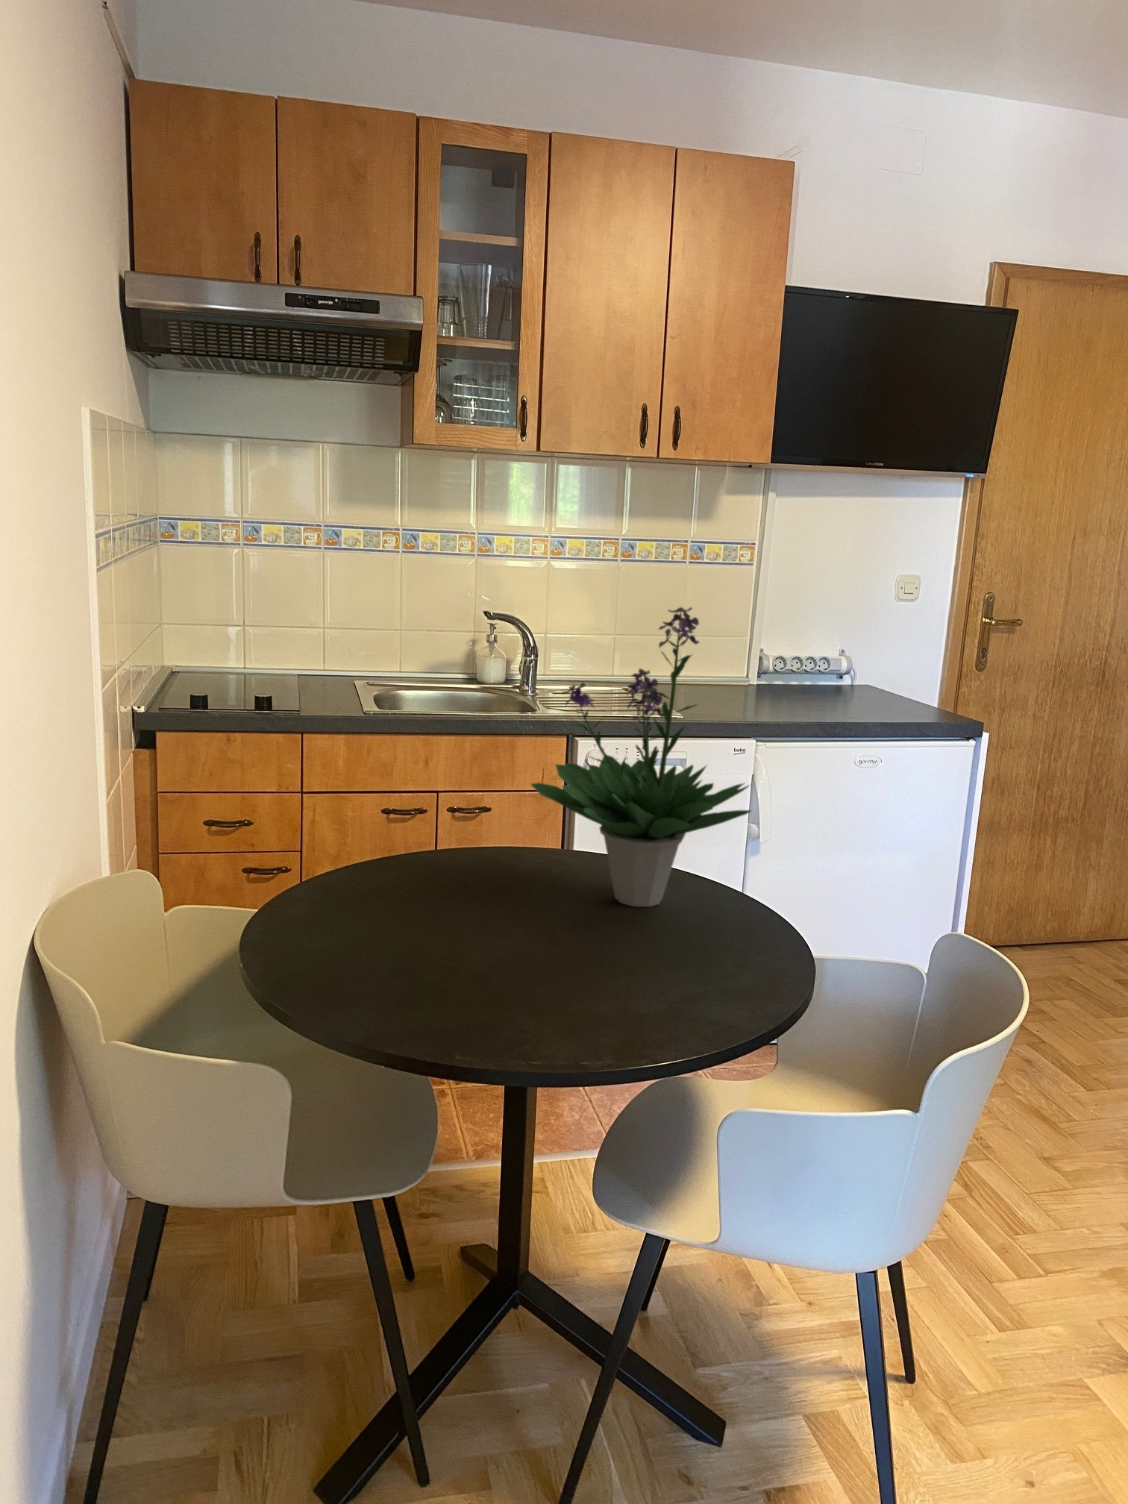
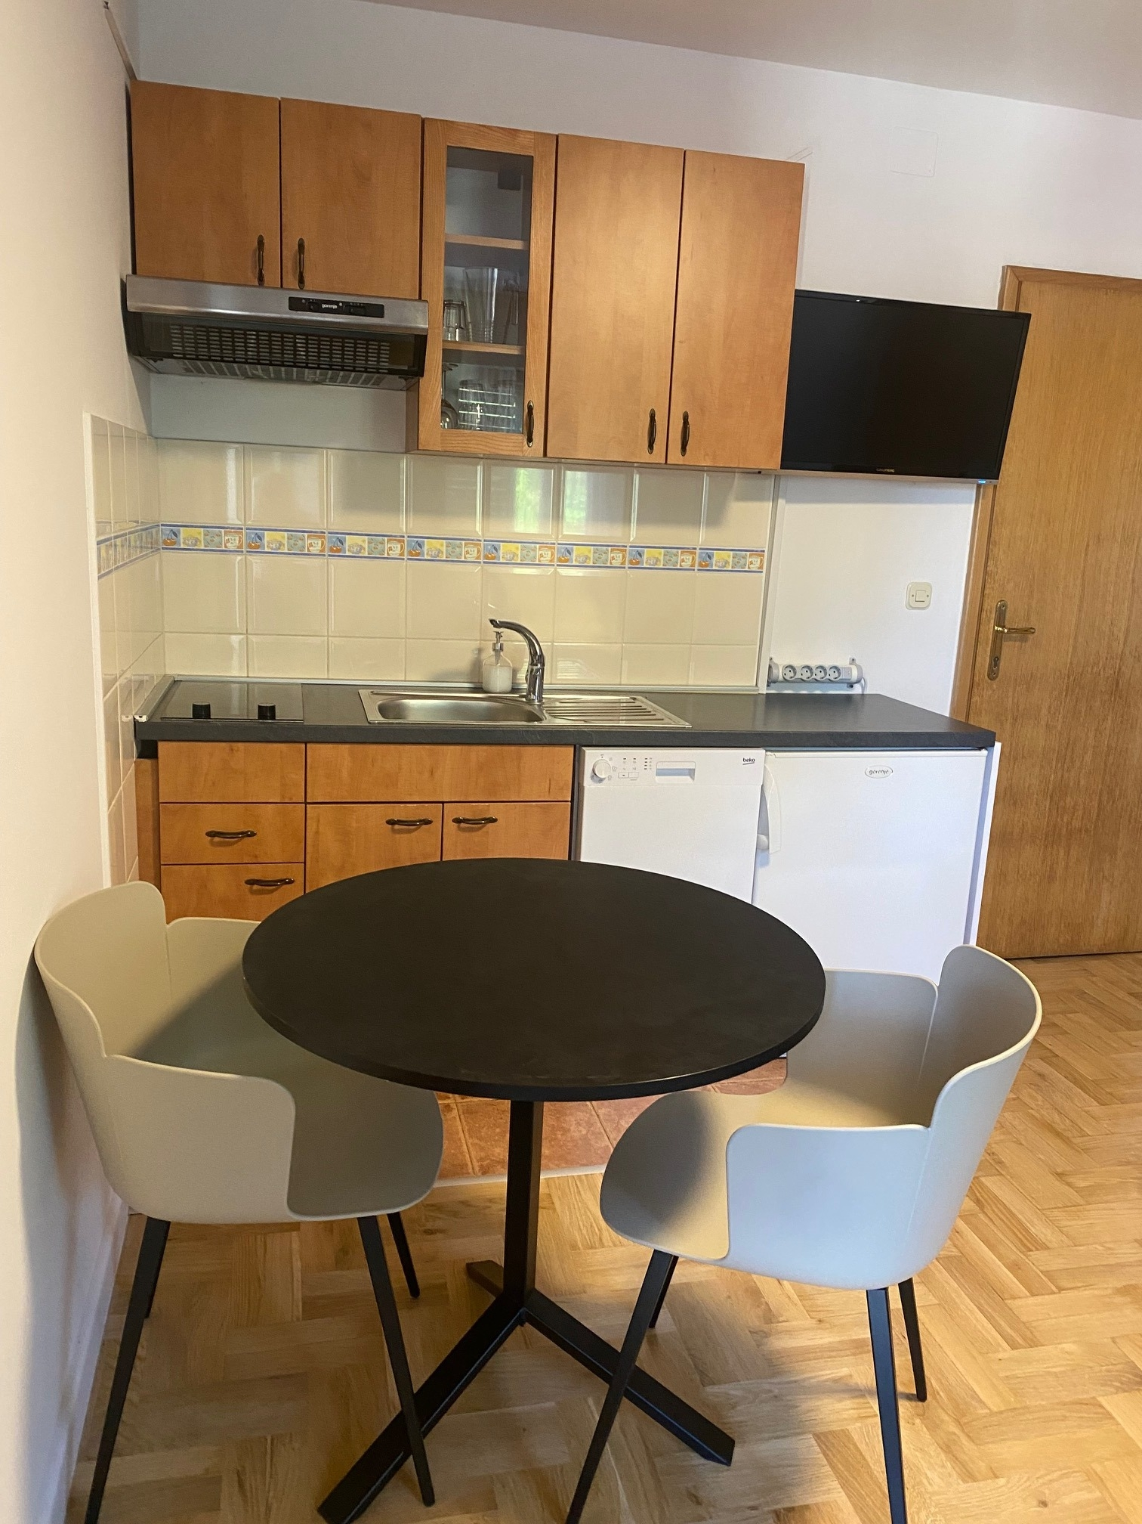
- potted plant [530,606,754,908]
